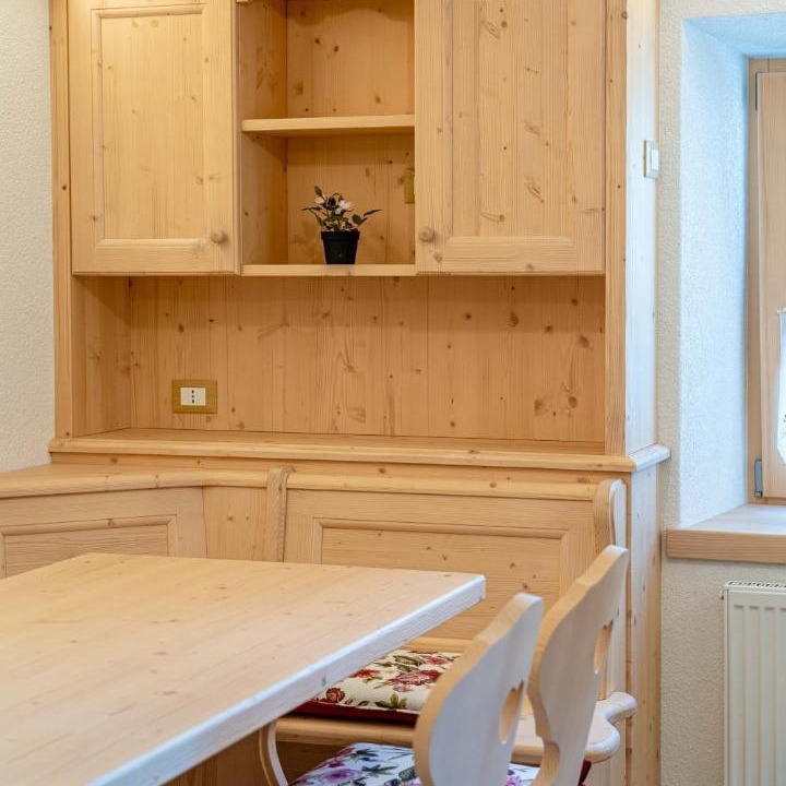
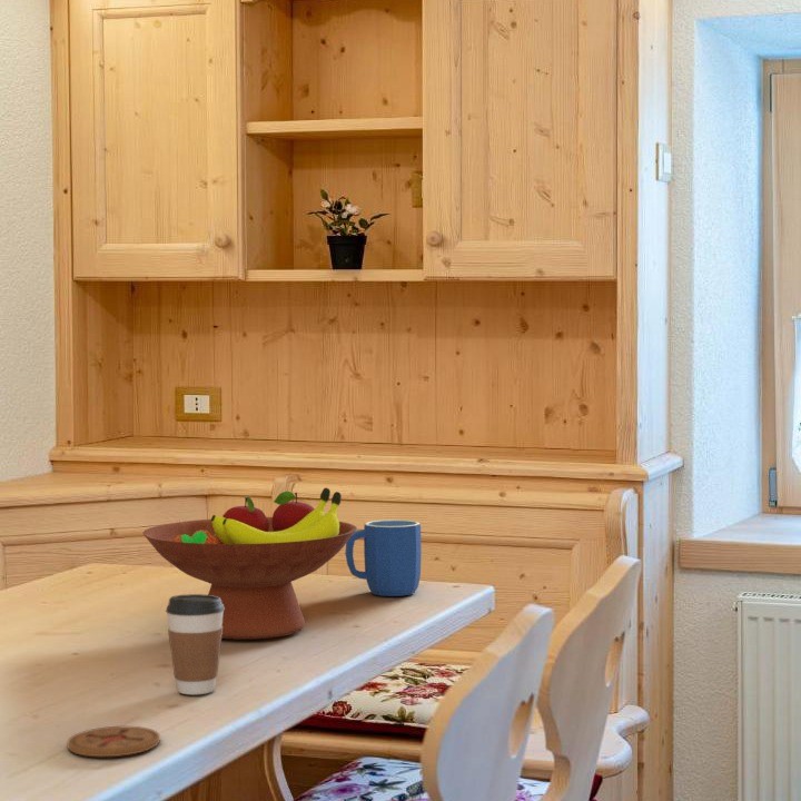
+ coffee cup [165,593,225,696]
+ fruit bowl [141,487,358,641]
+ coaster [66,725,161,758]
+ mug [344,518,423,597]
